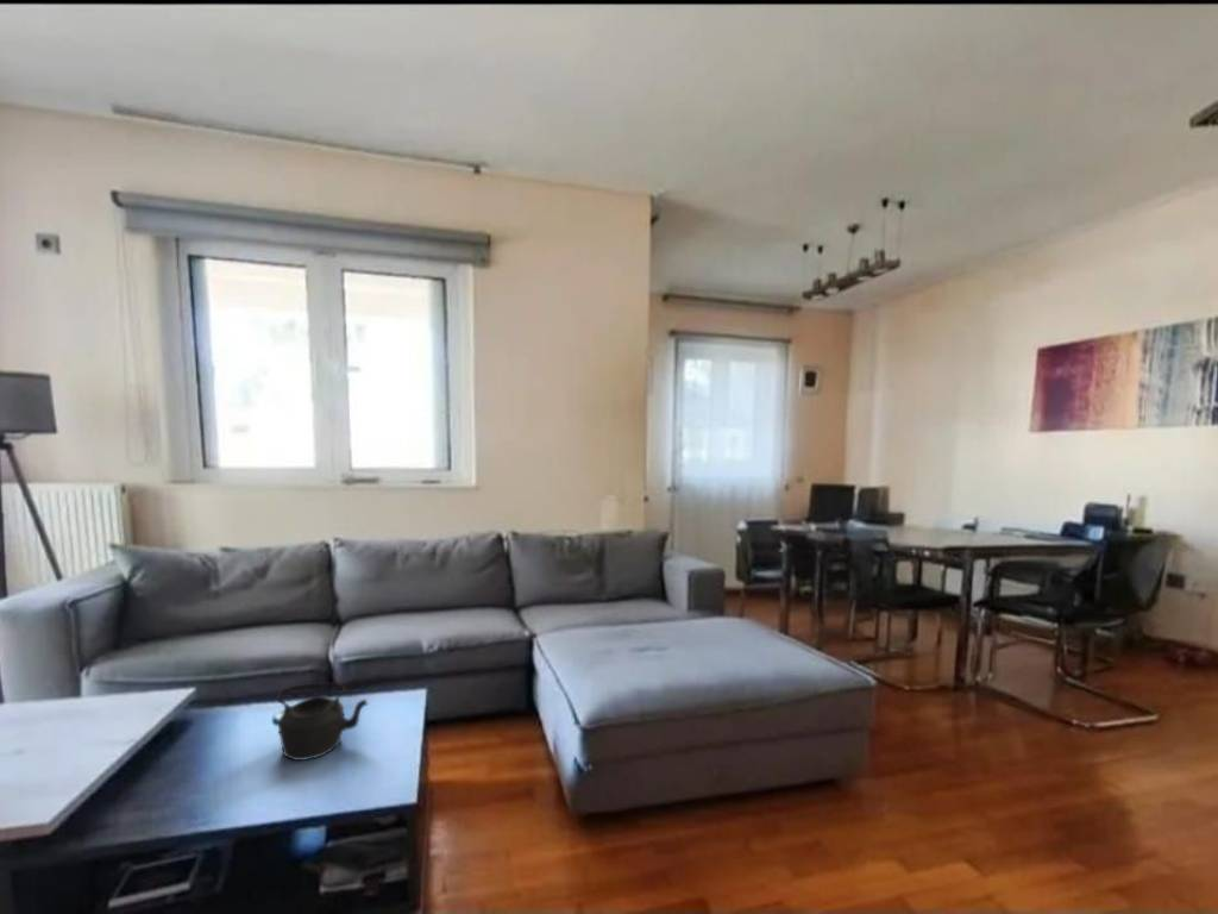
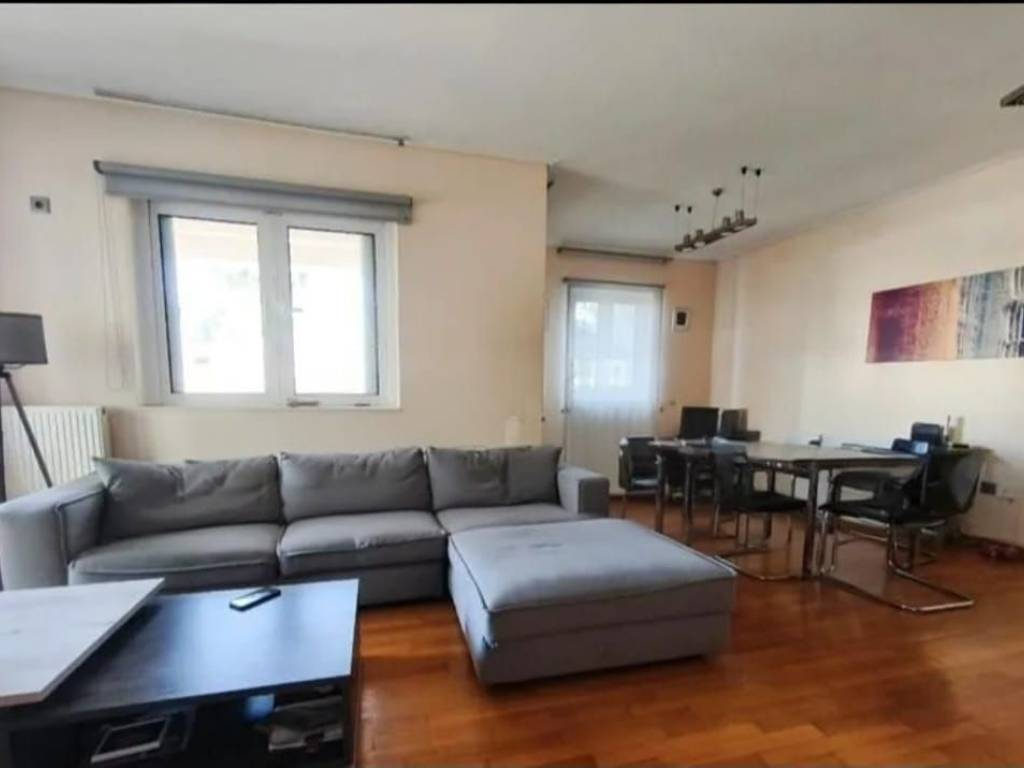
- teapot [276,682,369,762]
